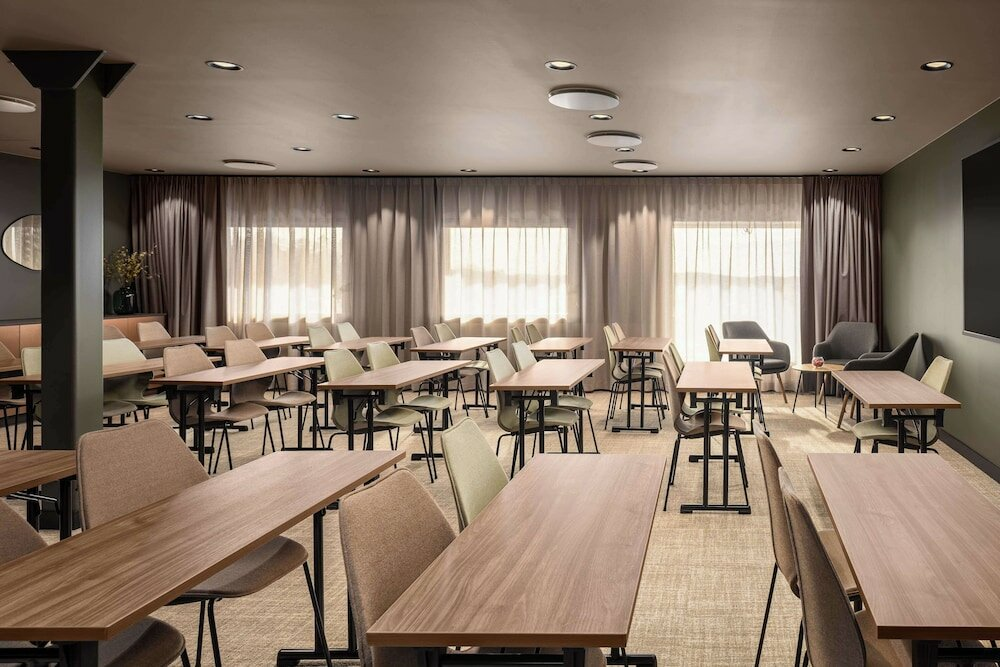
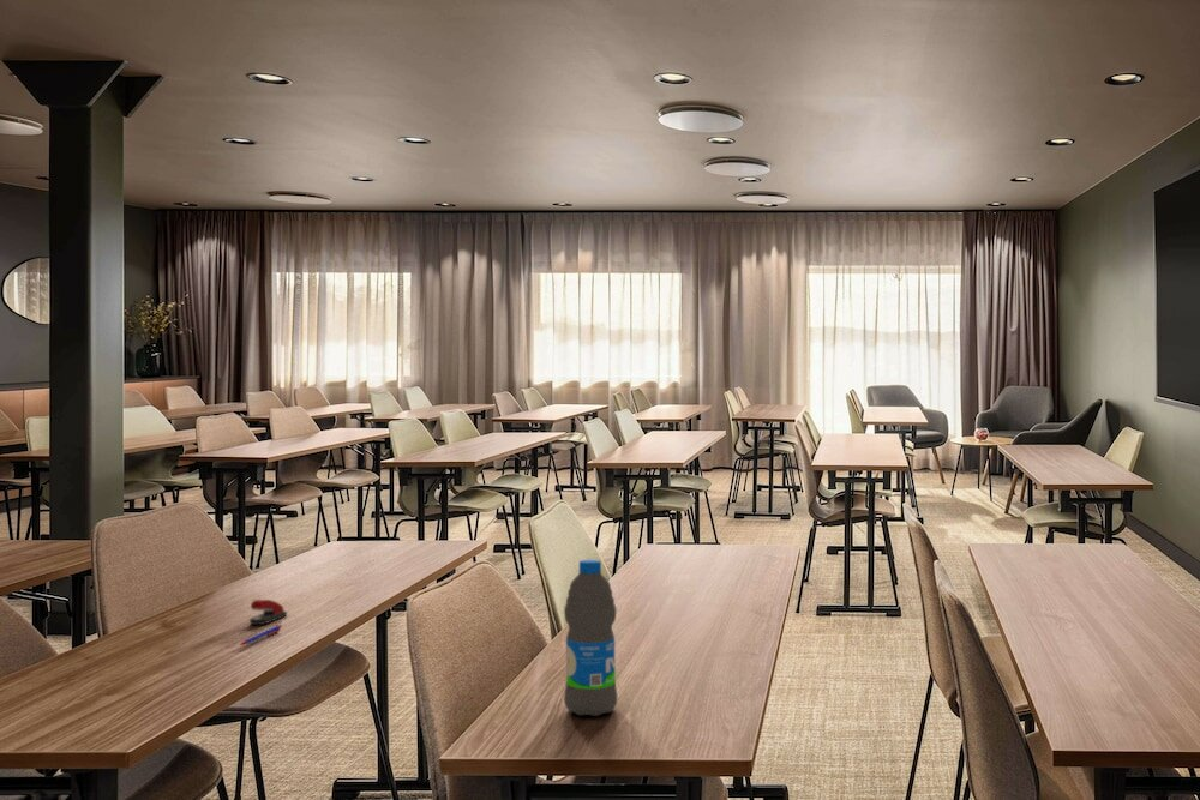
+ water bottle [563,559,618,717]
+ stapler [248,599,288,626]
+ pen [239,624,283,646]
